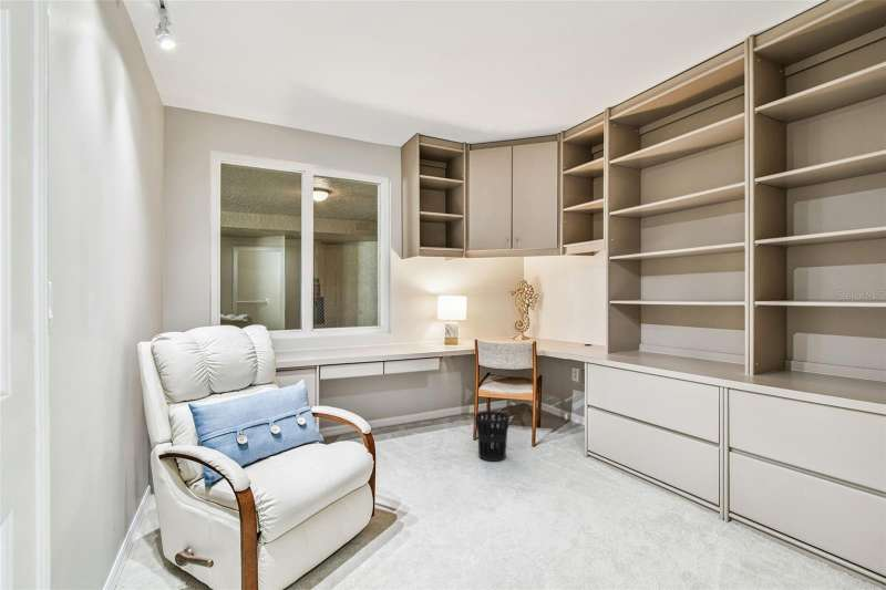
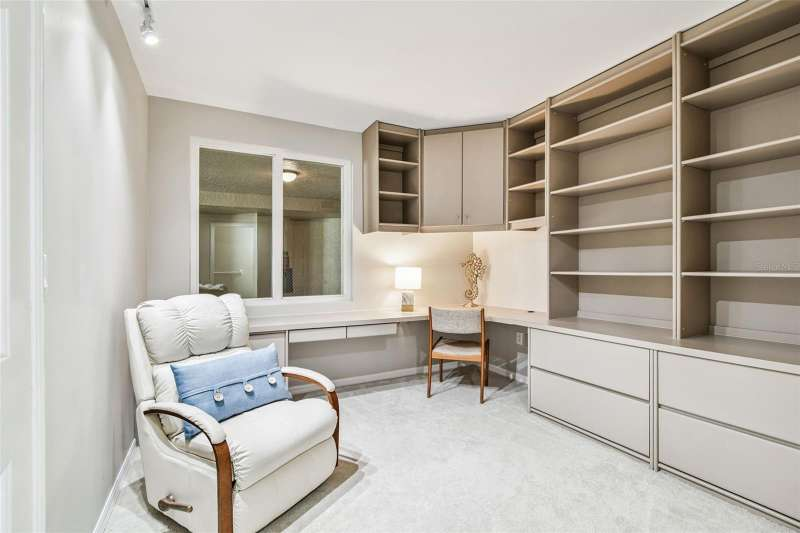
- wastebasket [474,411,511,463]
